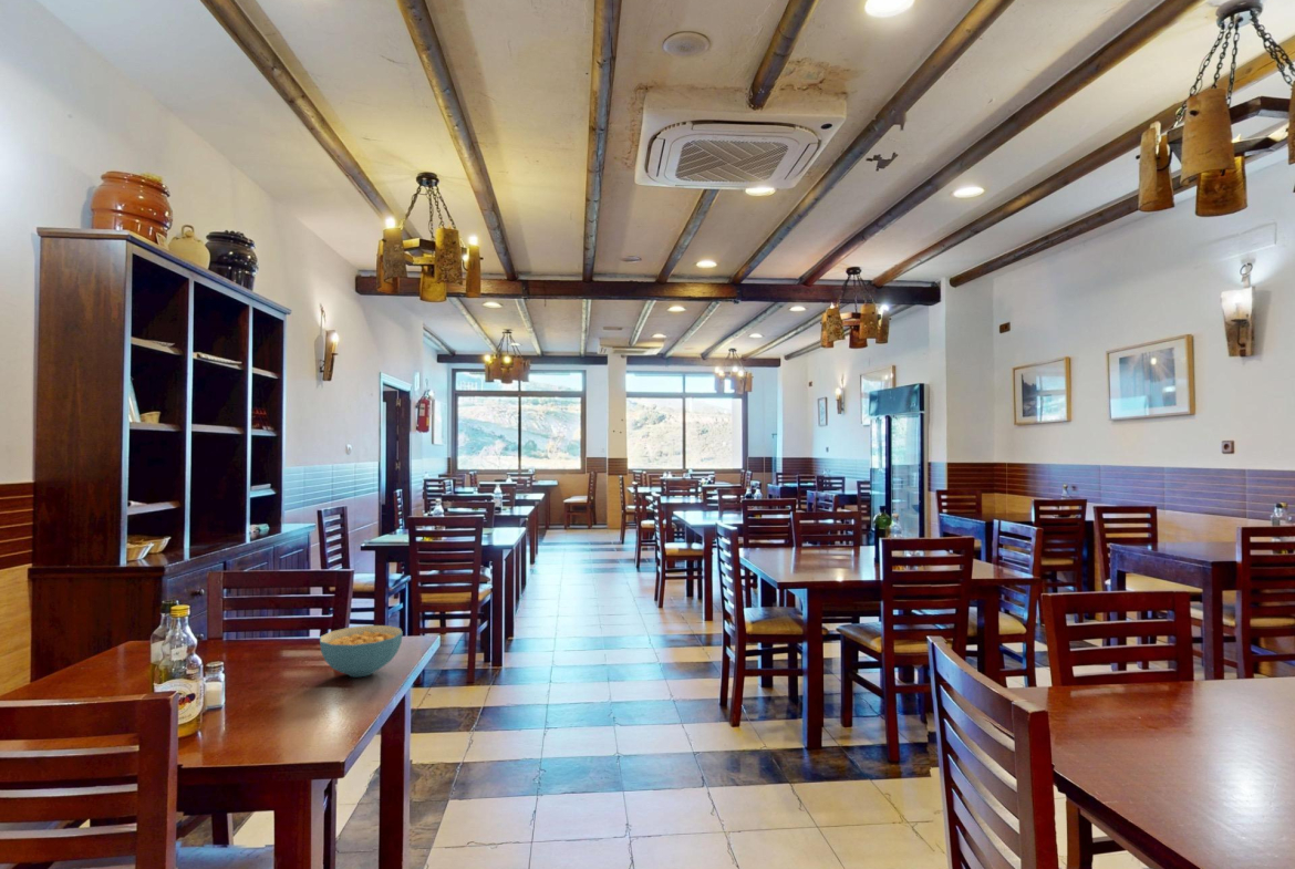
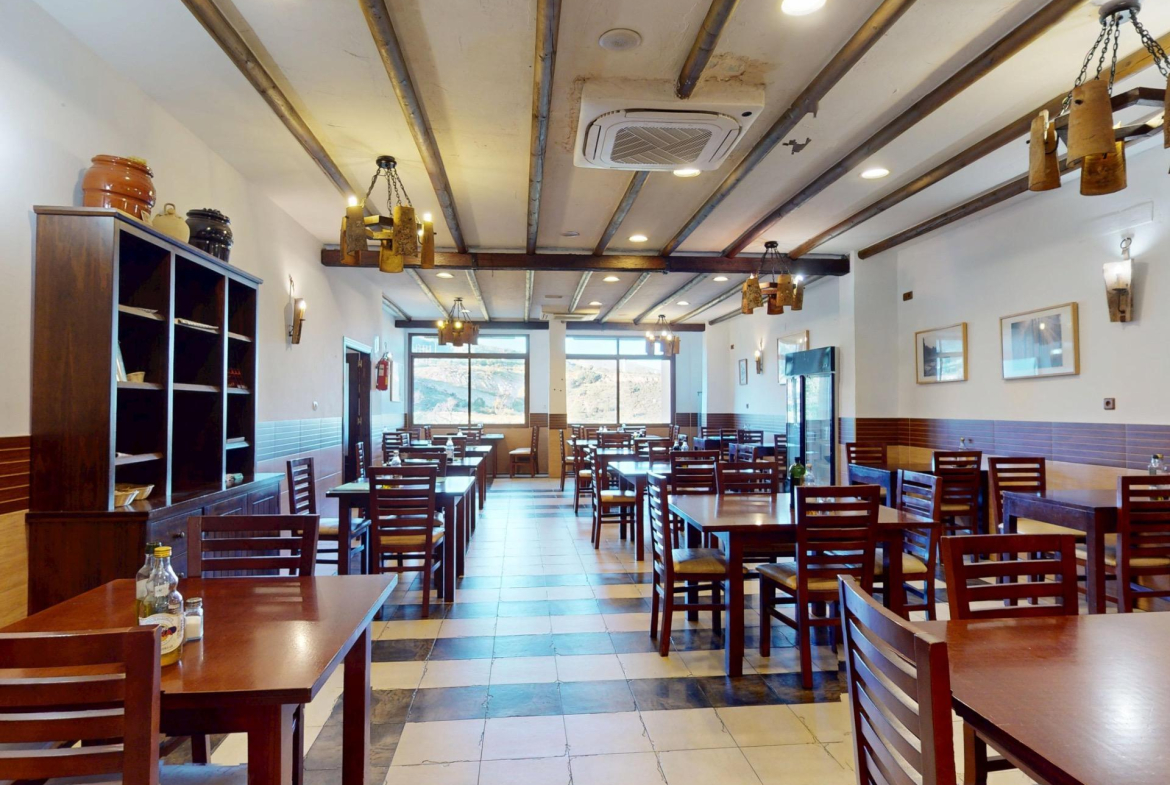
- cereal bowl [319,624,404,677]
